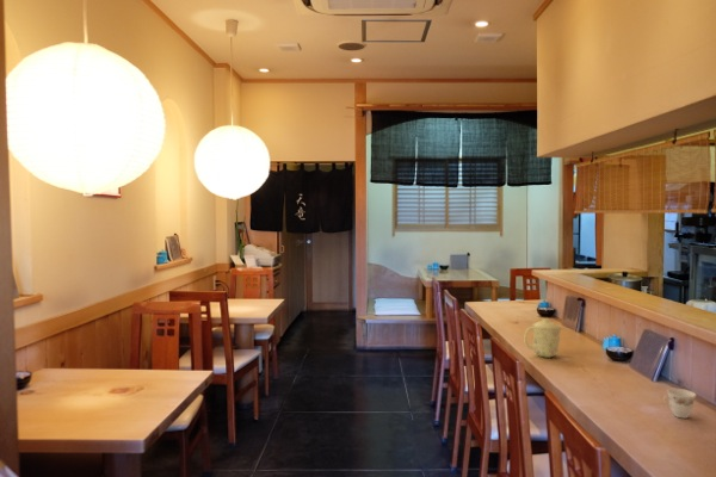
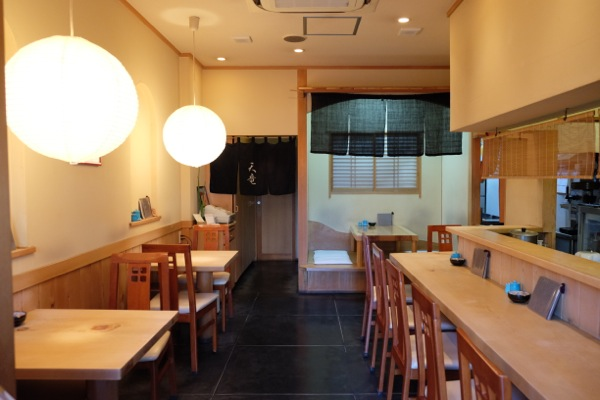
- mug [524,317,564,359]
- teacup [662,388,698,420]
